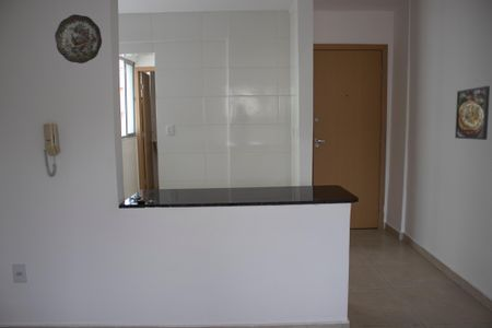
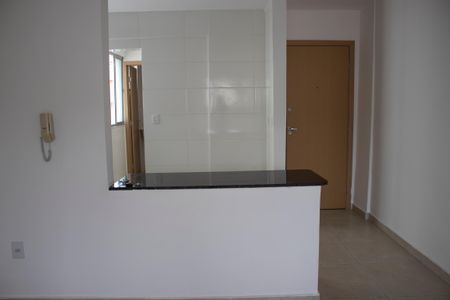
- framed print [454,85,491,141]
- decorative plate [54,13,103,65]
